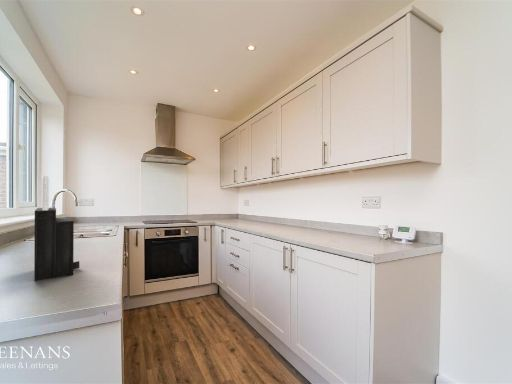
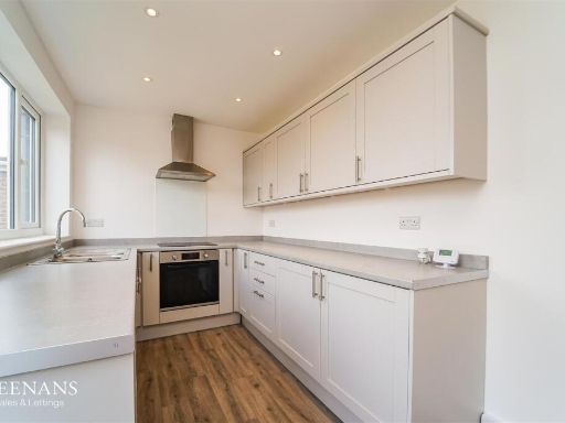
- knife block [33,175,80,282]
